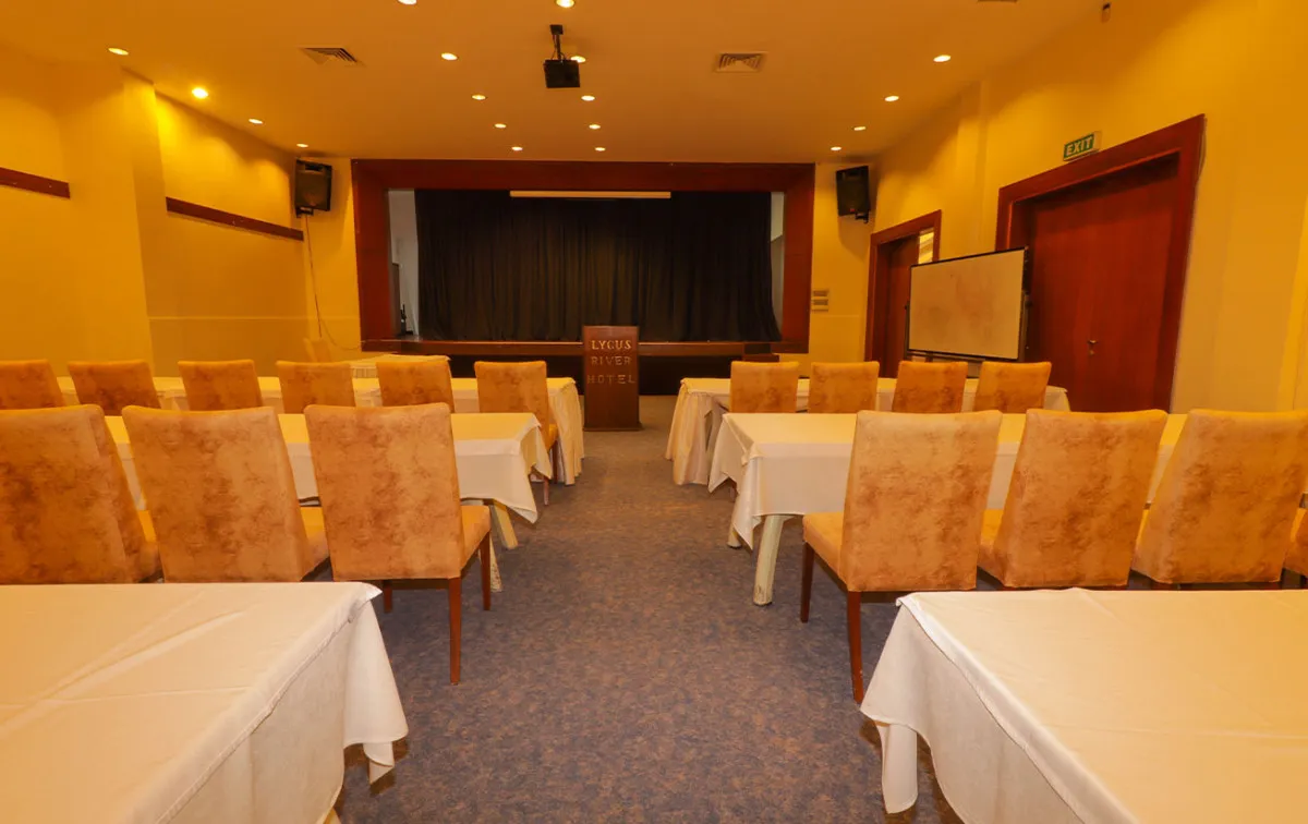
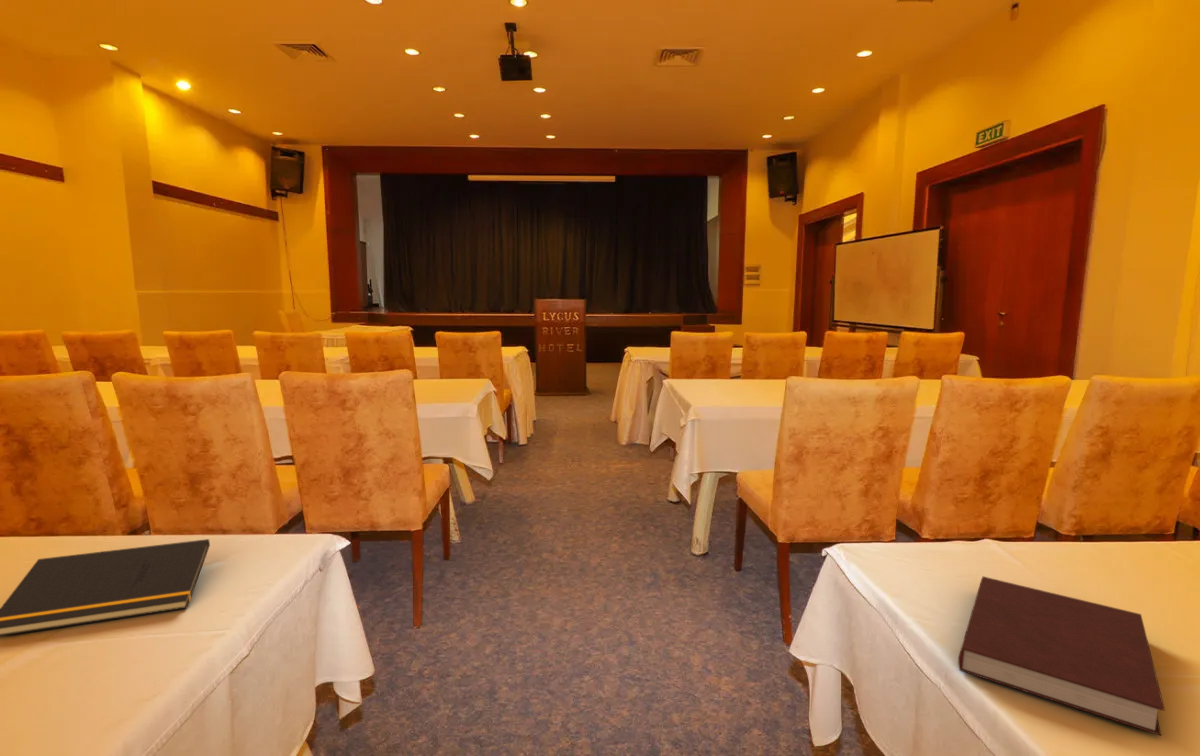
+ notebook [957,576,1166,737]
+ notepad [0,538,211,637]
